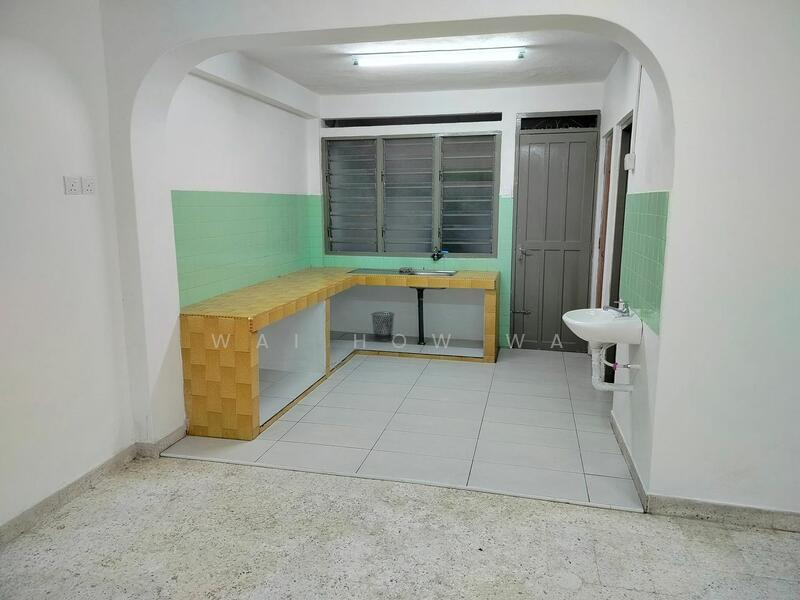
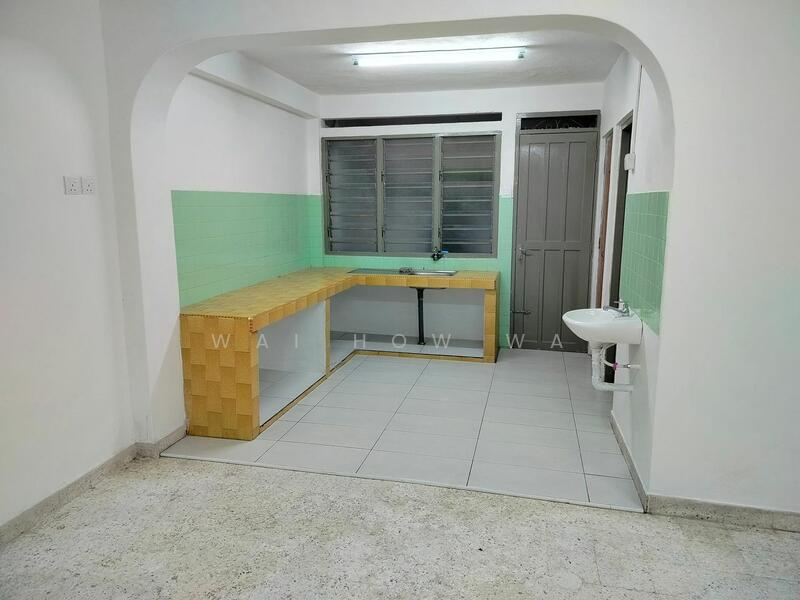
- waste bin [370,311,396,342]
